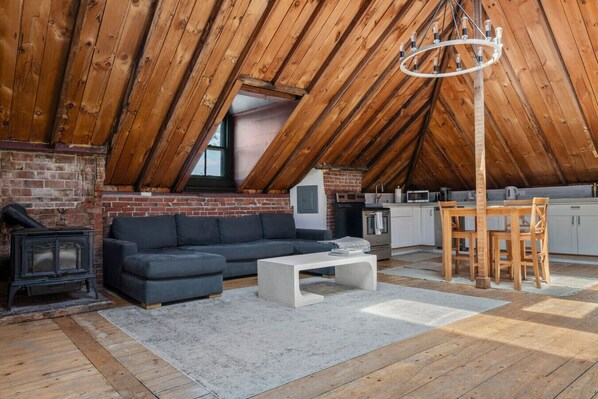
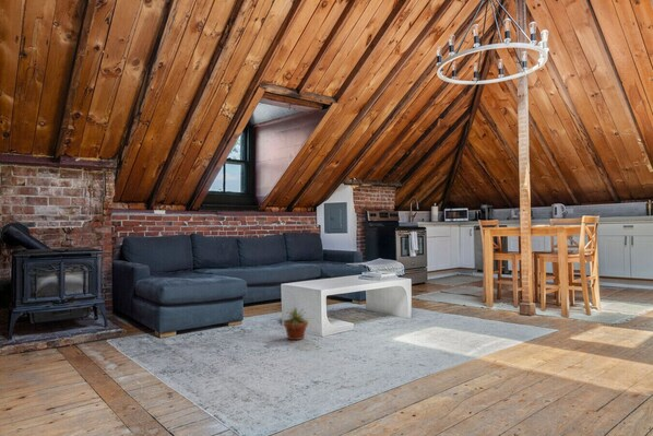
+ potted plant [278,306,314,341]
